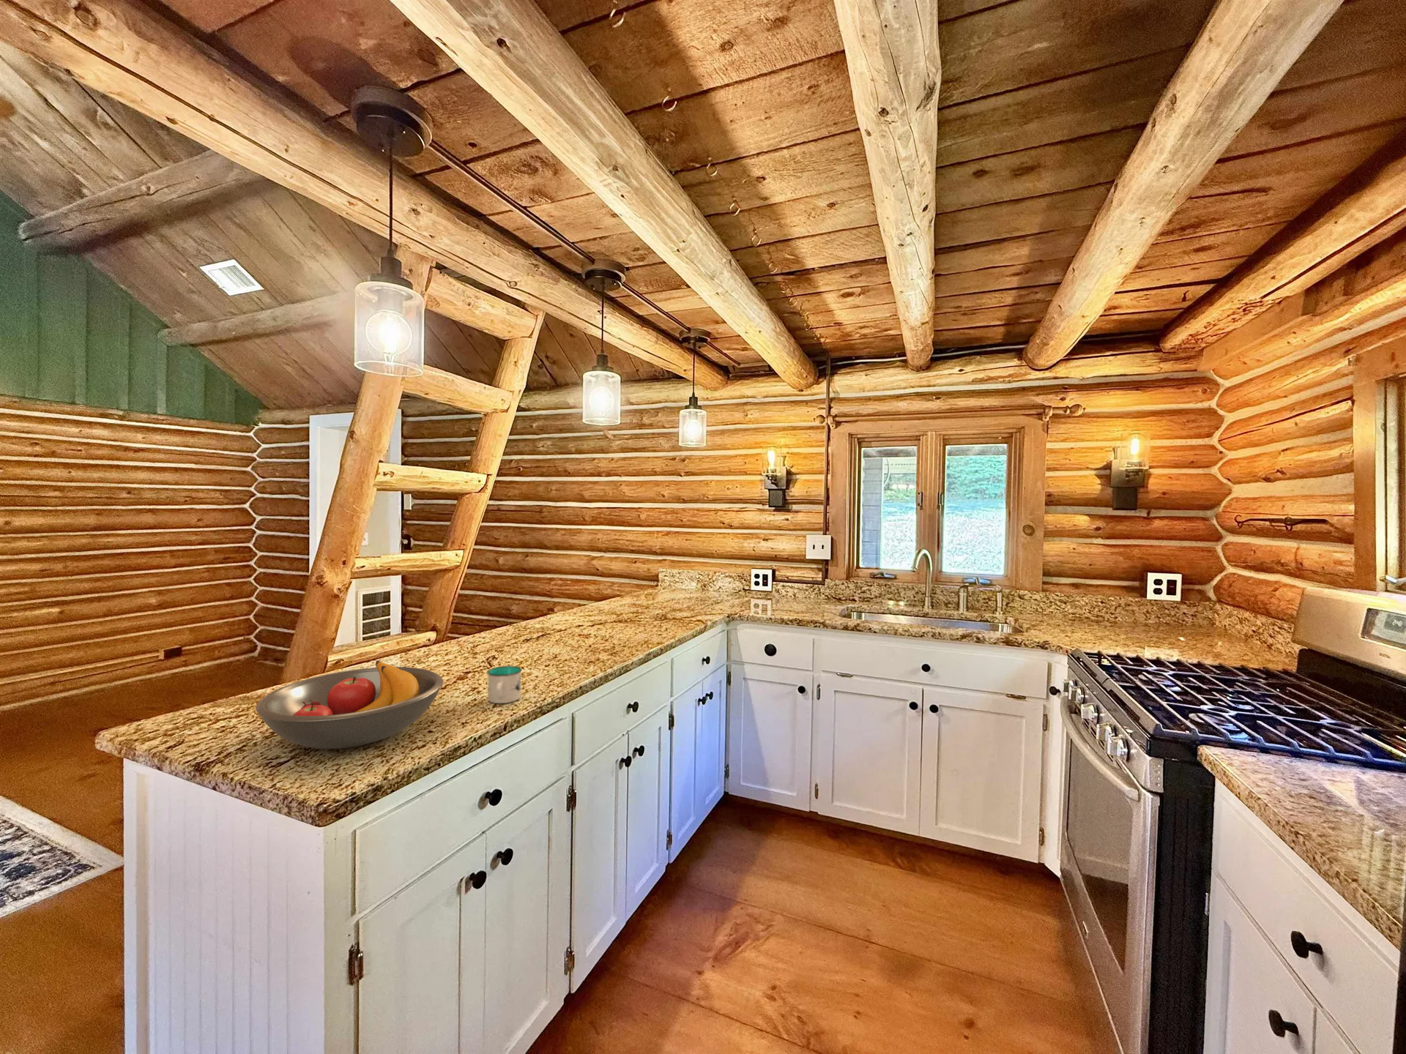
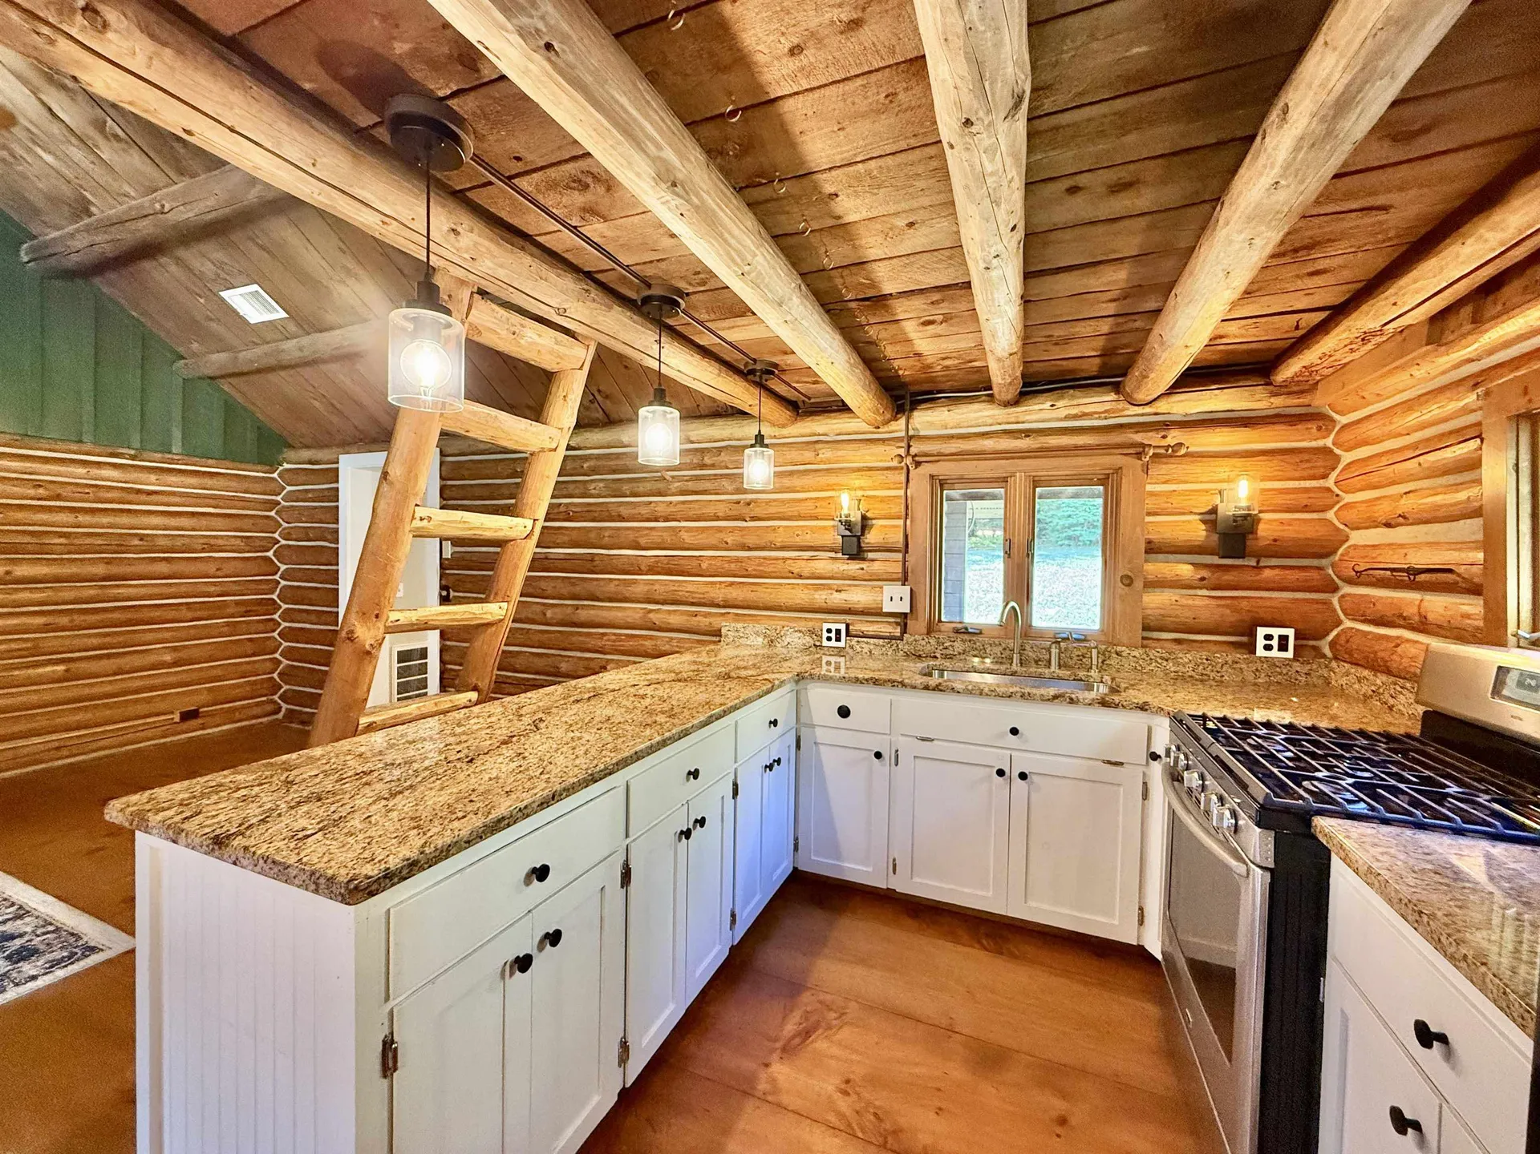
- mug [486,664,523,704]
- fruit bowl [255,660,444,750]
